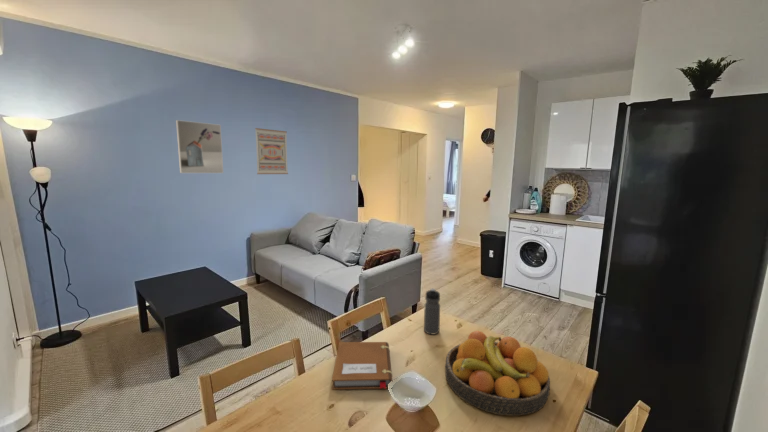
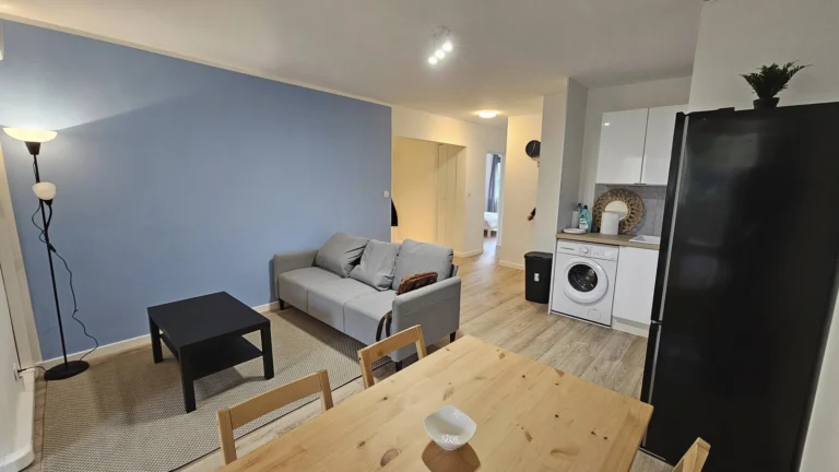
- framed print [175,119,224,174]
- water bottle [423,288,441,335]
- fruit bowl [444,330,551,417]
- wall art [254,127,289,175]
- notebook [331,341,393,390]
